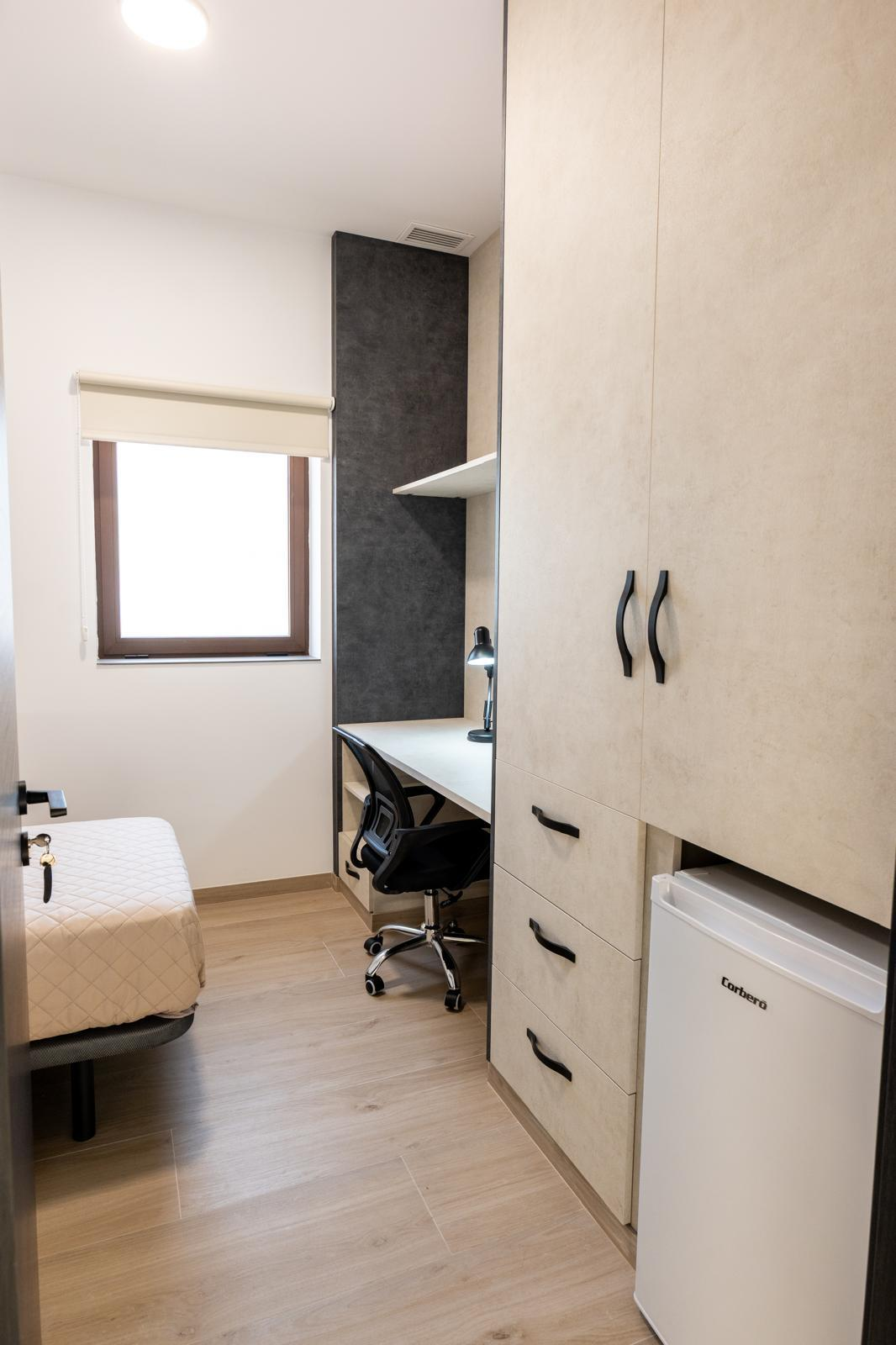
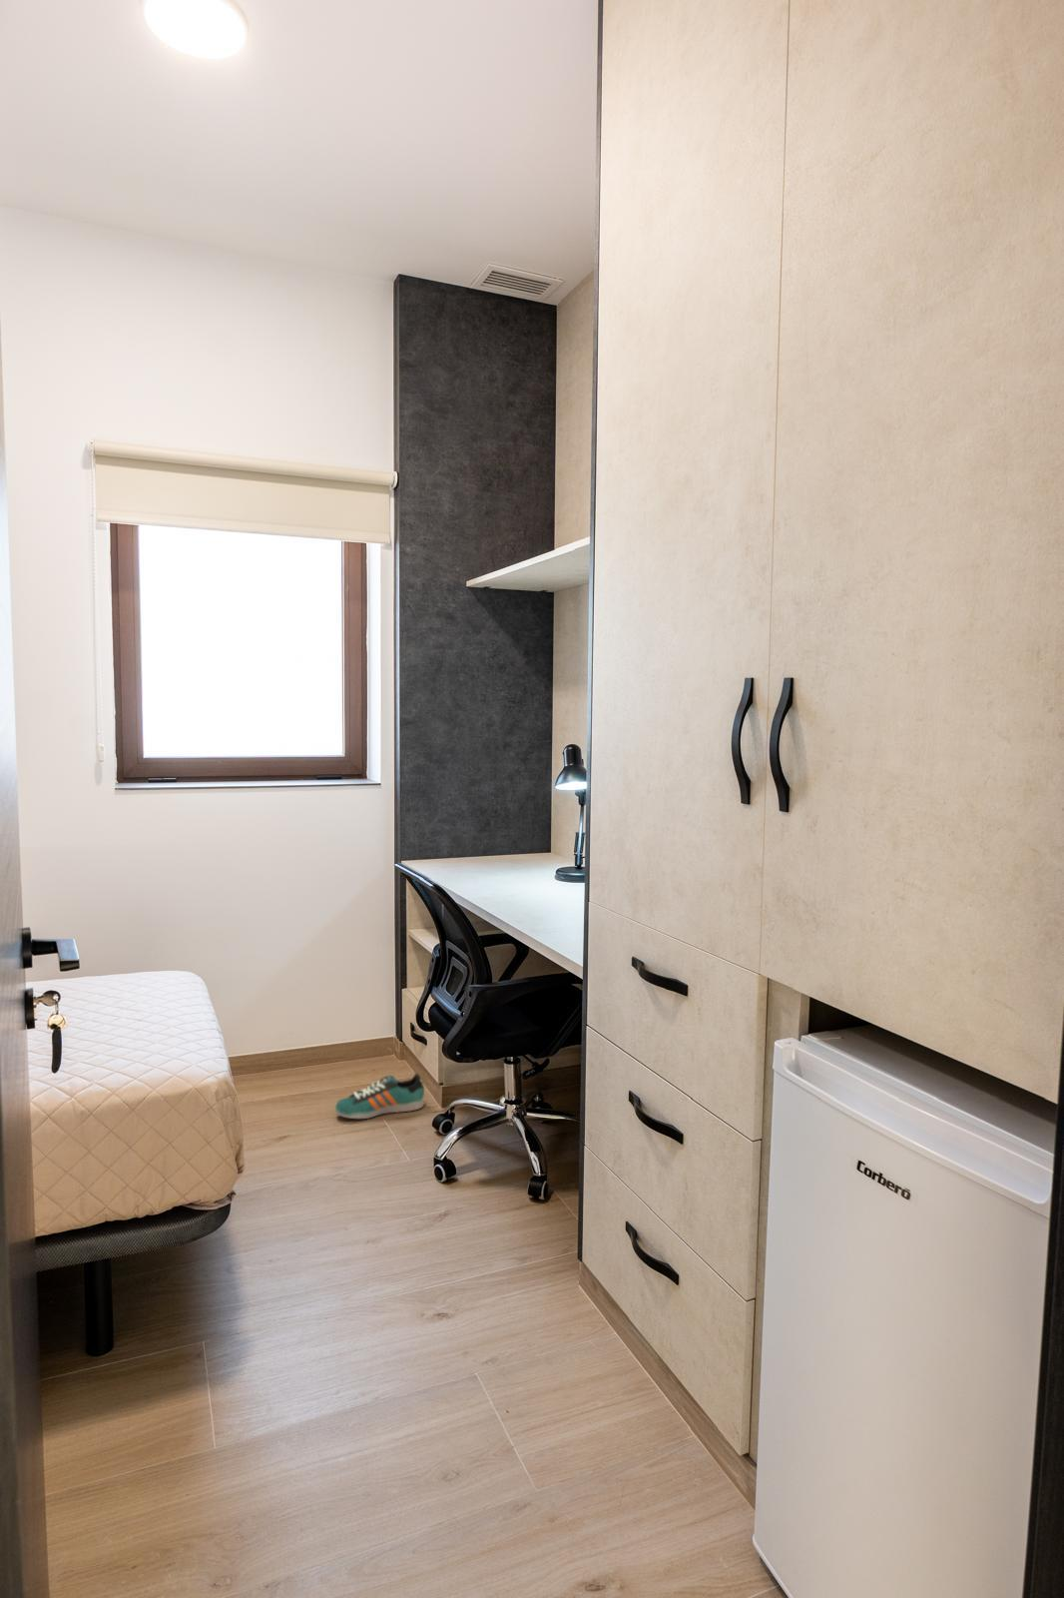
+ sneaker [335,1073,425,1119]
